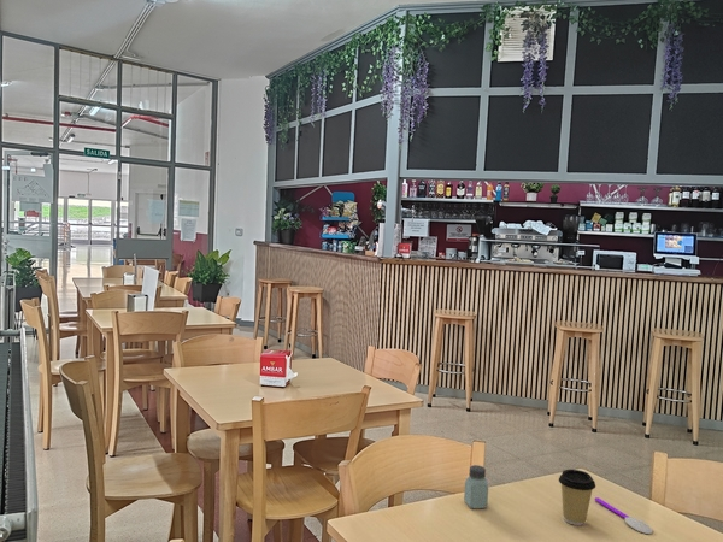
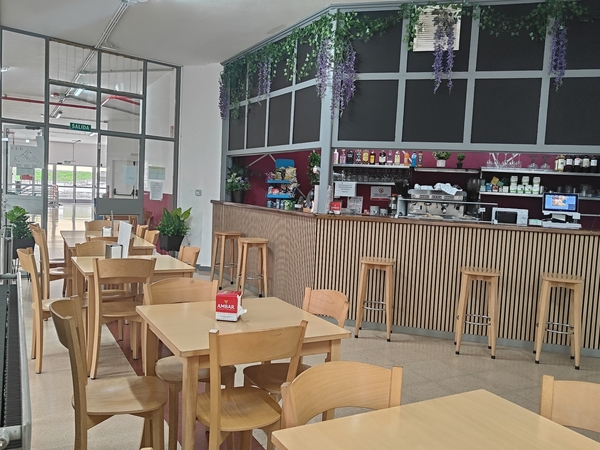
- coffee cup [558,469,596,526]
- saltshaker [463,464,489,509]
- spoon [594,496,653,535]
